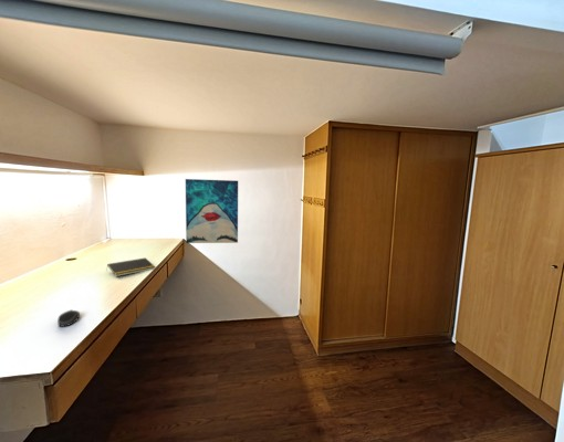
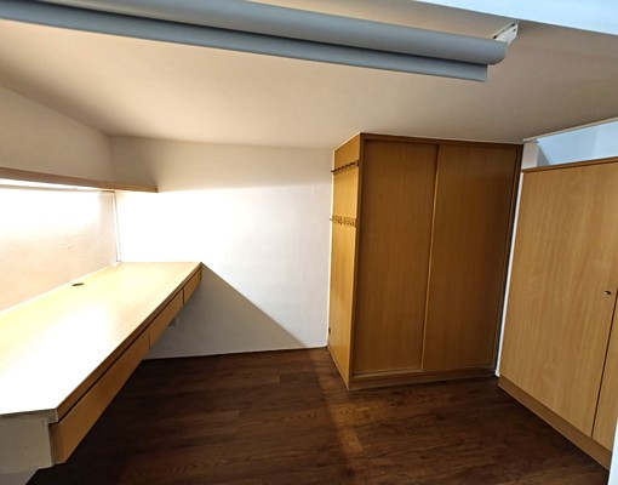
- notepad [105,256,157,277]
- wall art [185,178,239,244]
- computer mouse [56,308,81,328]
